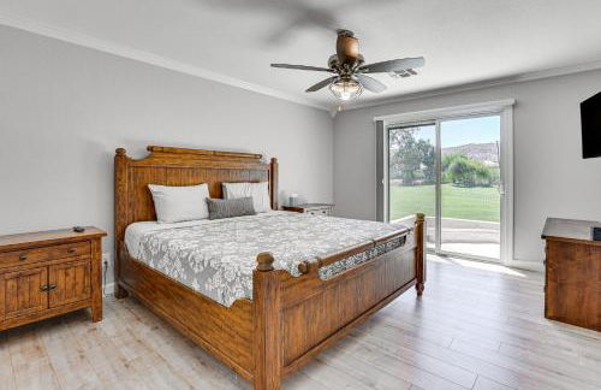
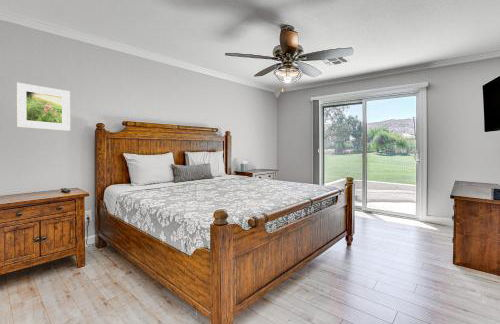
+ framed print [16,82,71,132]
